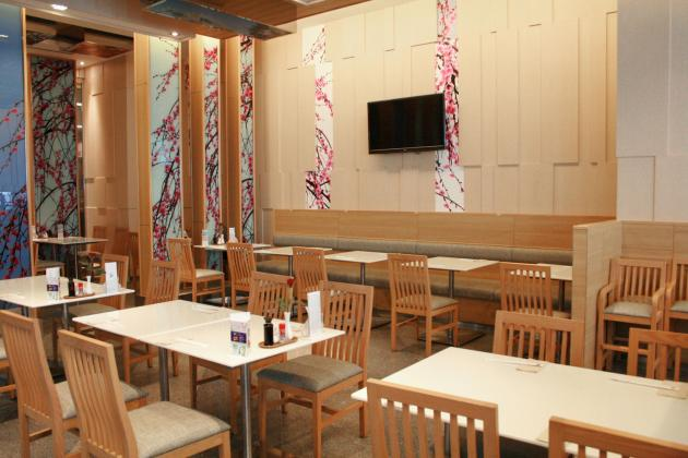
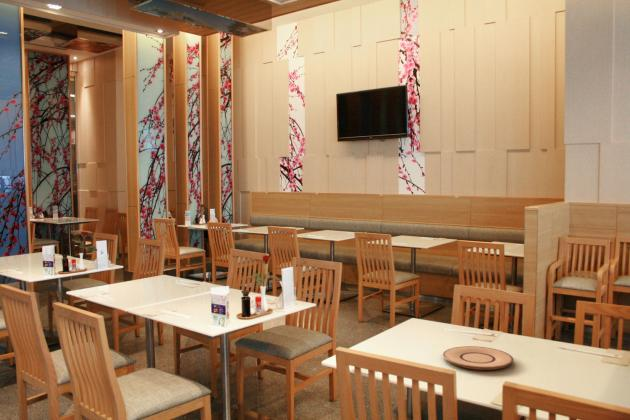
+ plate [442,345,514,371]
